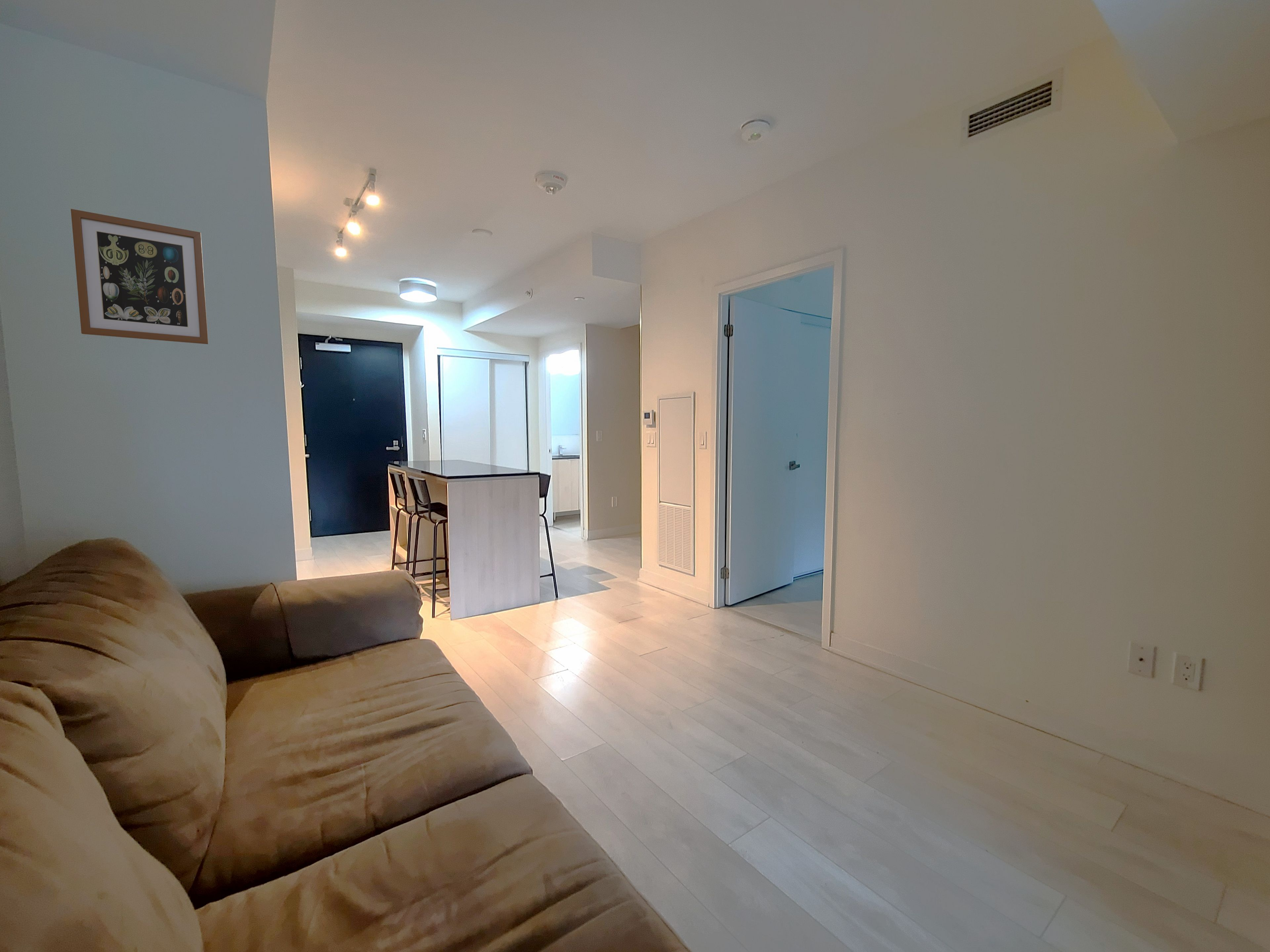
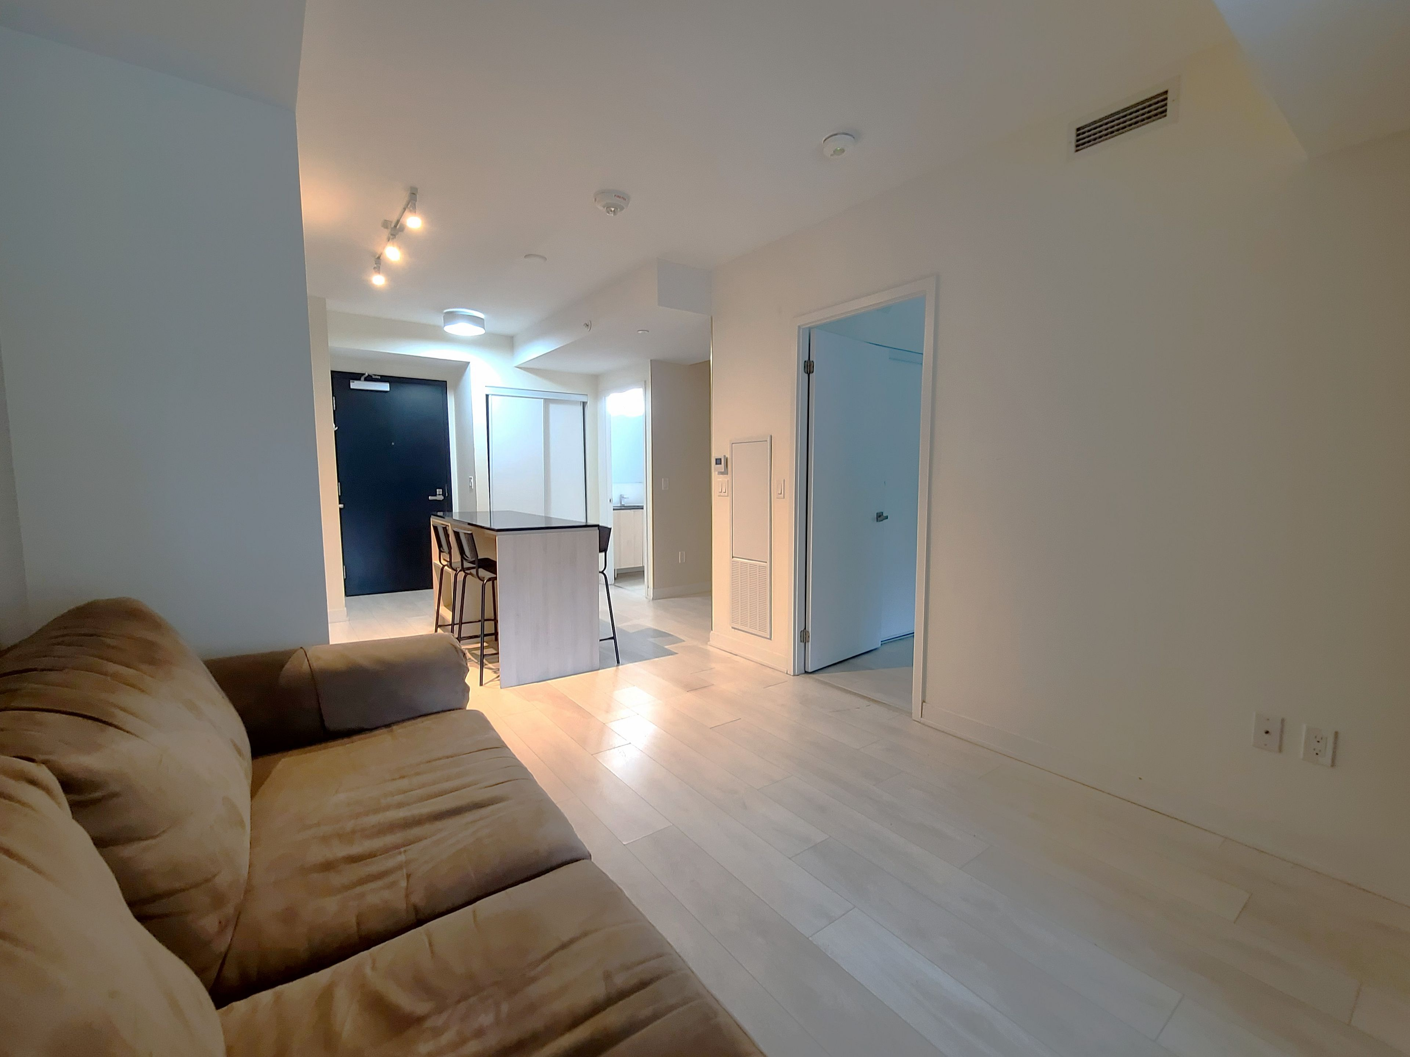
- wall art [70,209,208,345]
